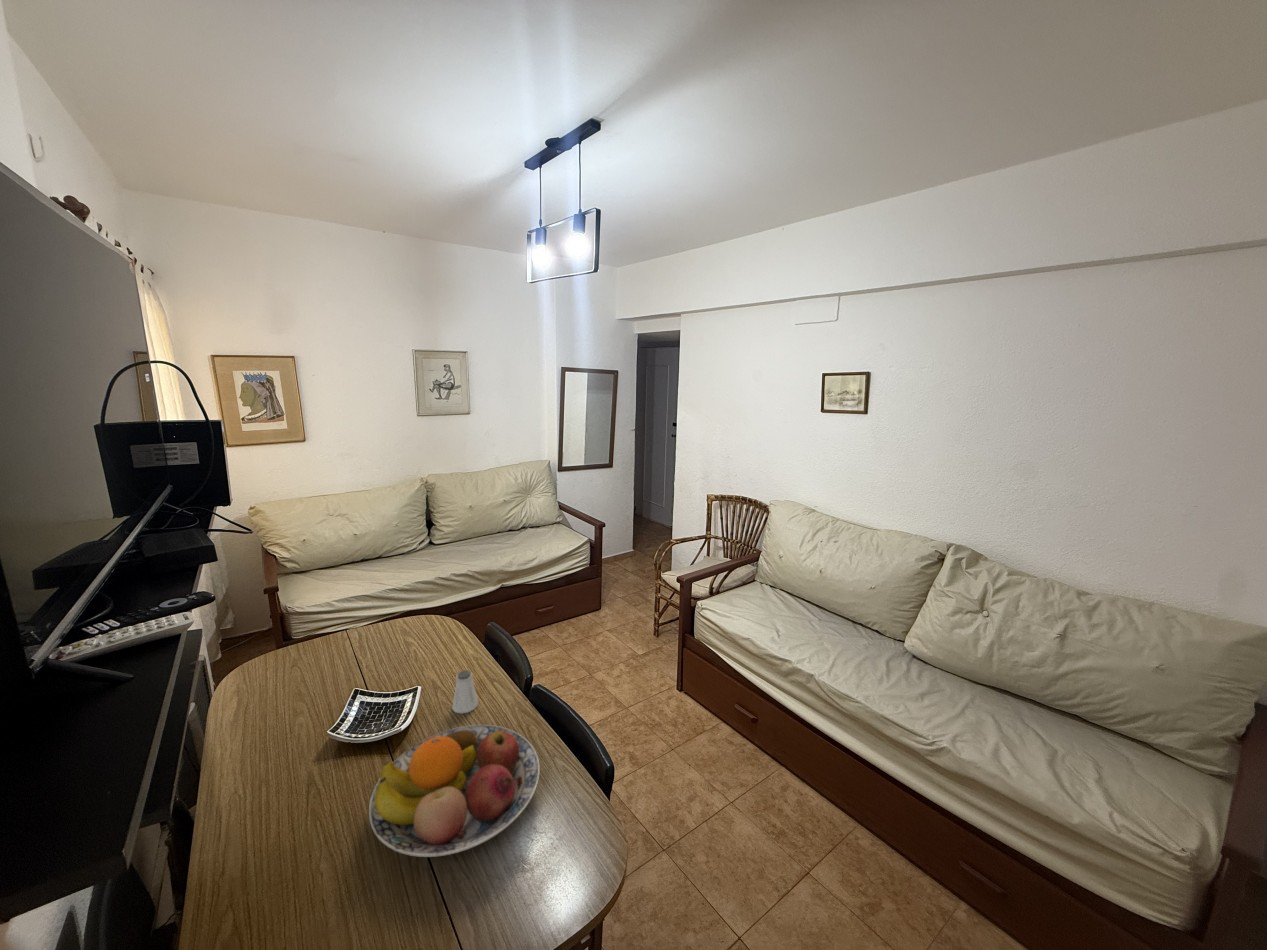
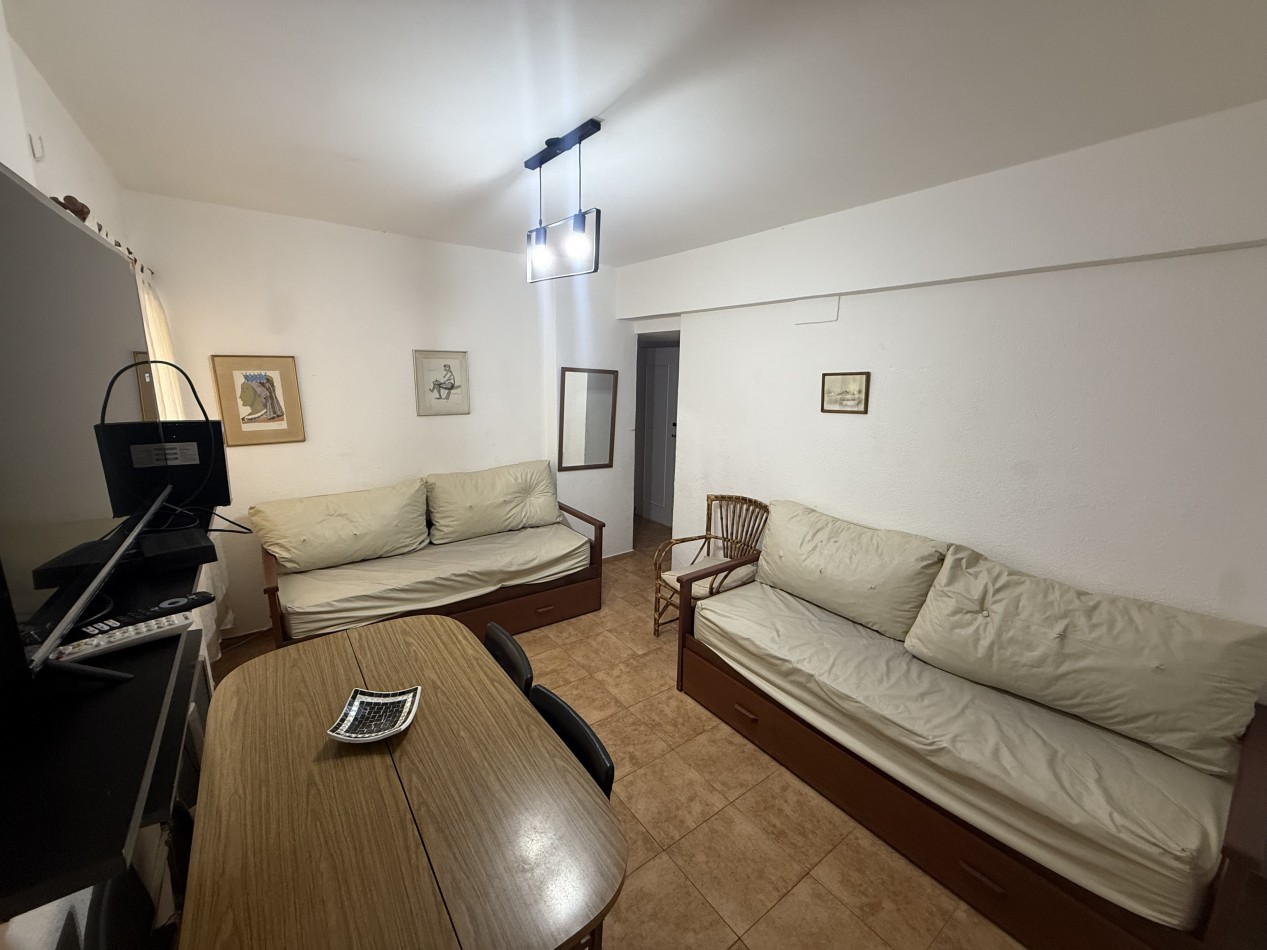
- saltshaker [451,669,479,714]
- fruit bowl [368,724,541,858]
